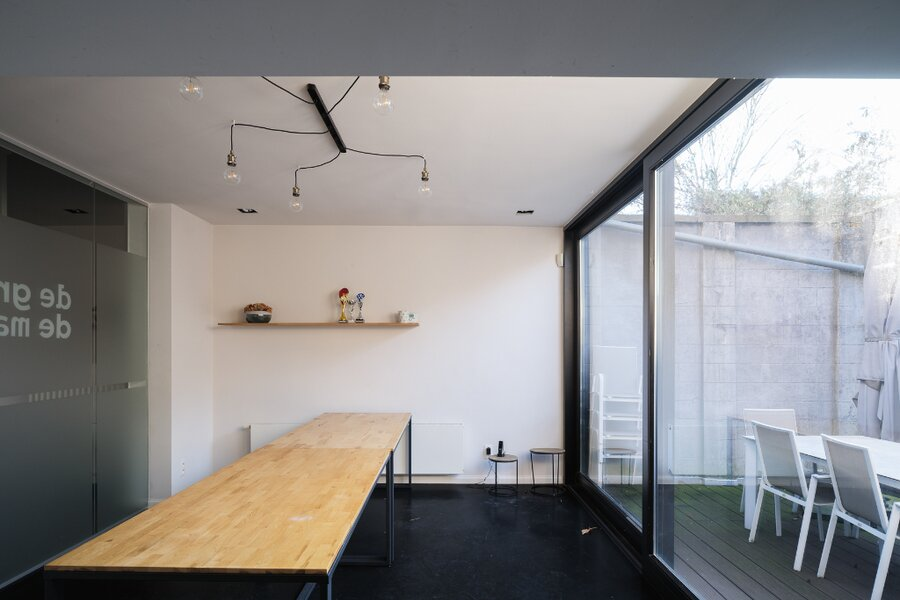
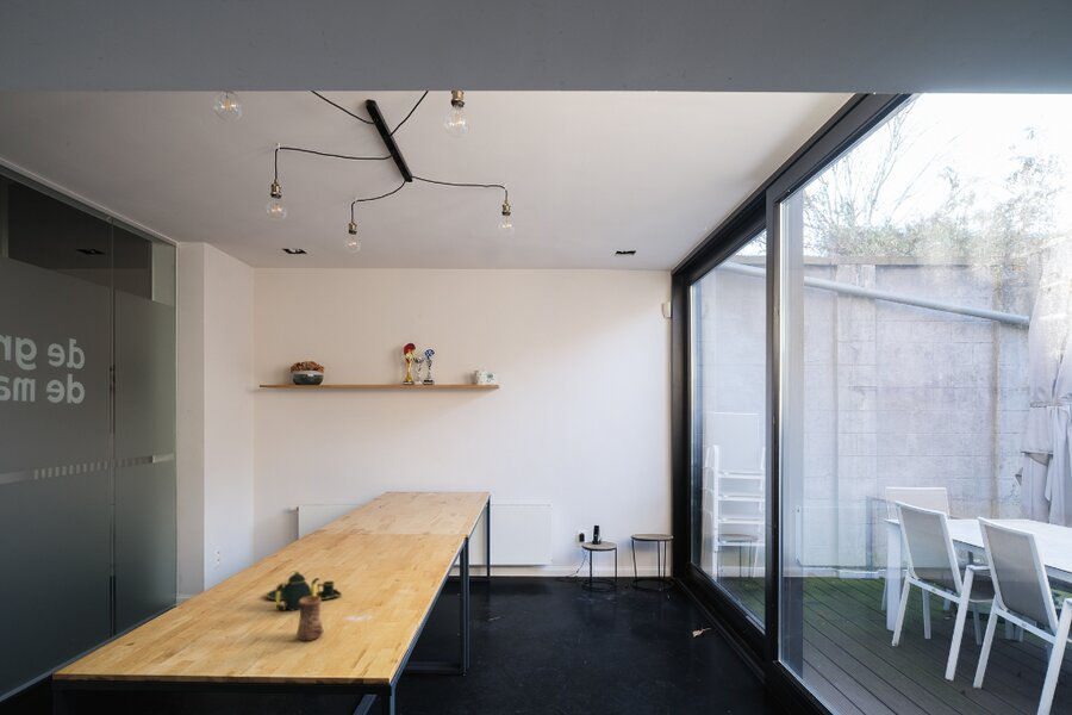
+ cup [295,596,325,642]
+ teapot [266,570,343,613]
